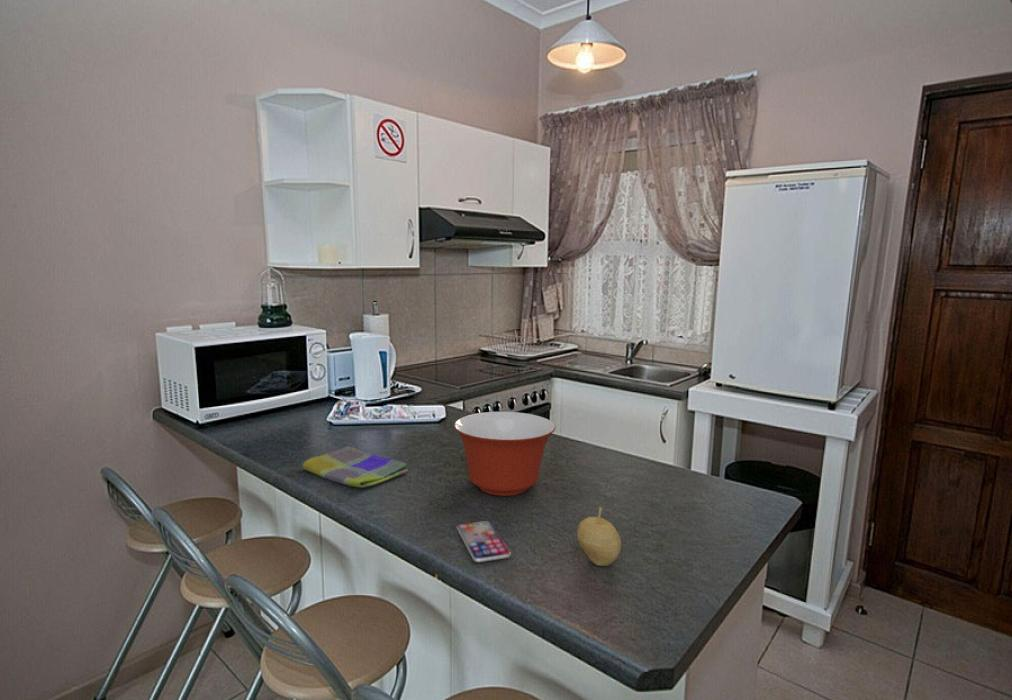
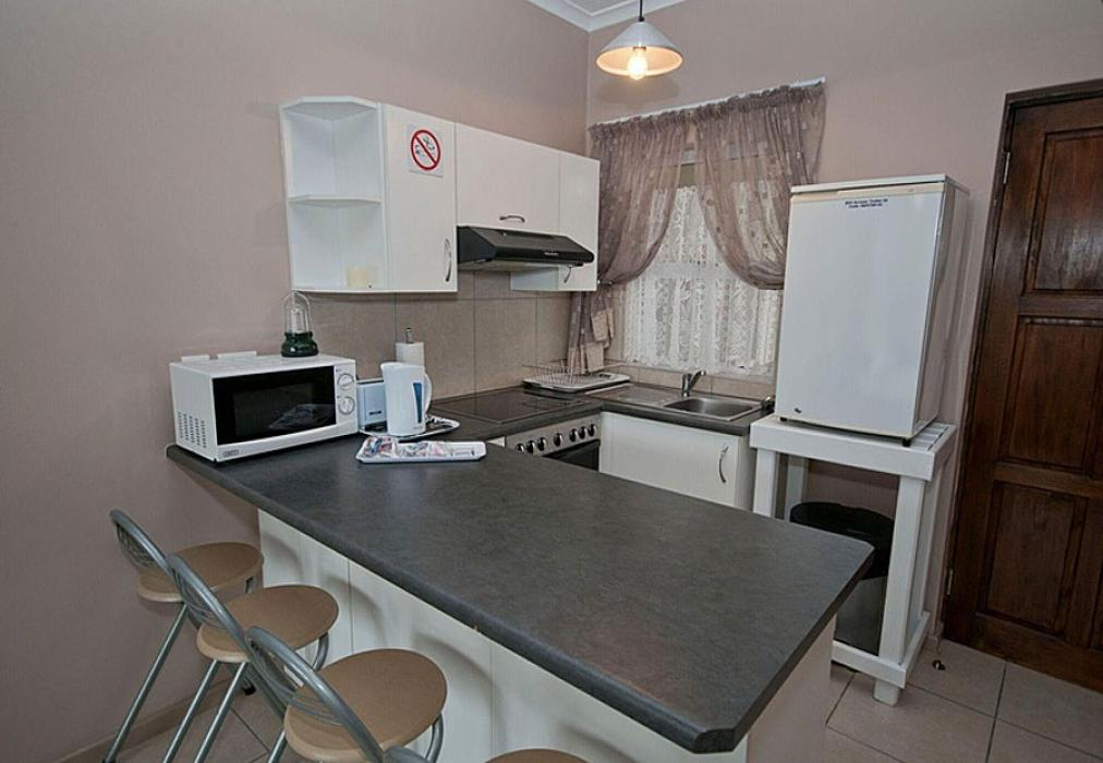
- smartphone [456,520,512,563]
- dish towel [301,445,409,488]
- fruit [576,506,622,567]
- mixing bowl [453,411,556,497]
